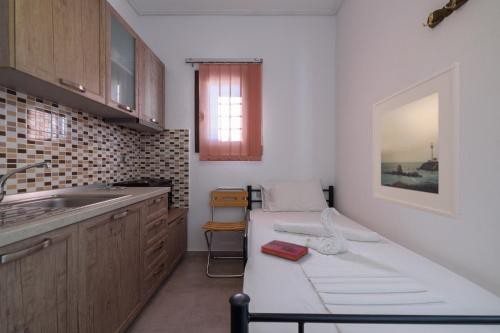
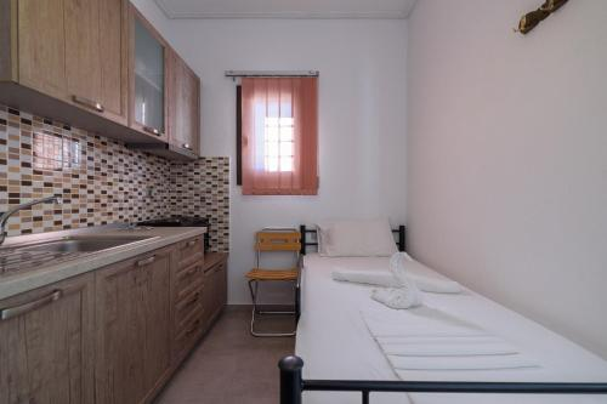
- hardback book [260,239,309,262]
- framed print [372,61,461,220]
